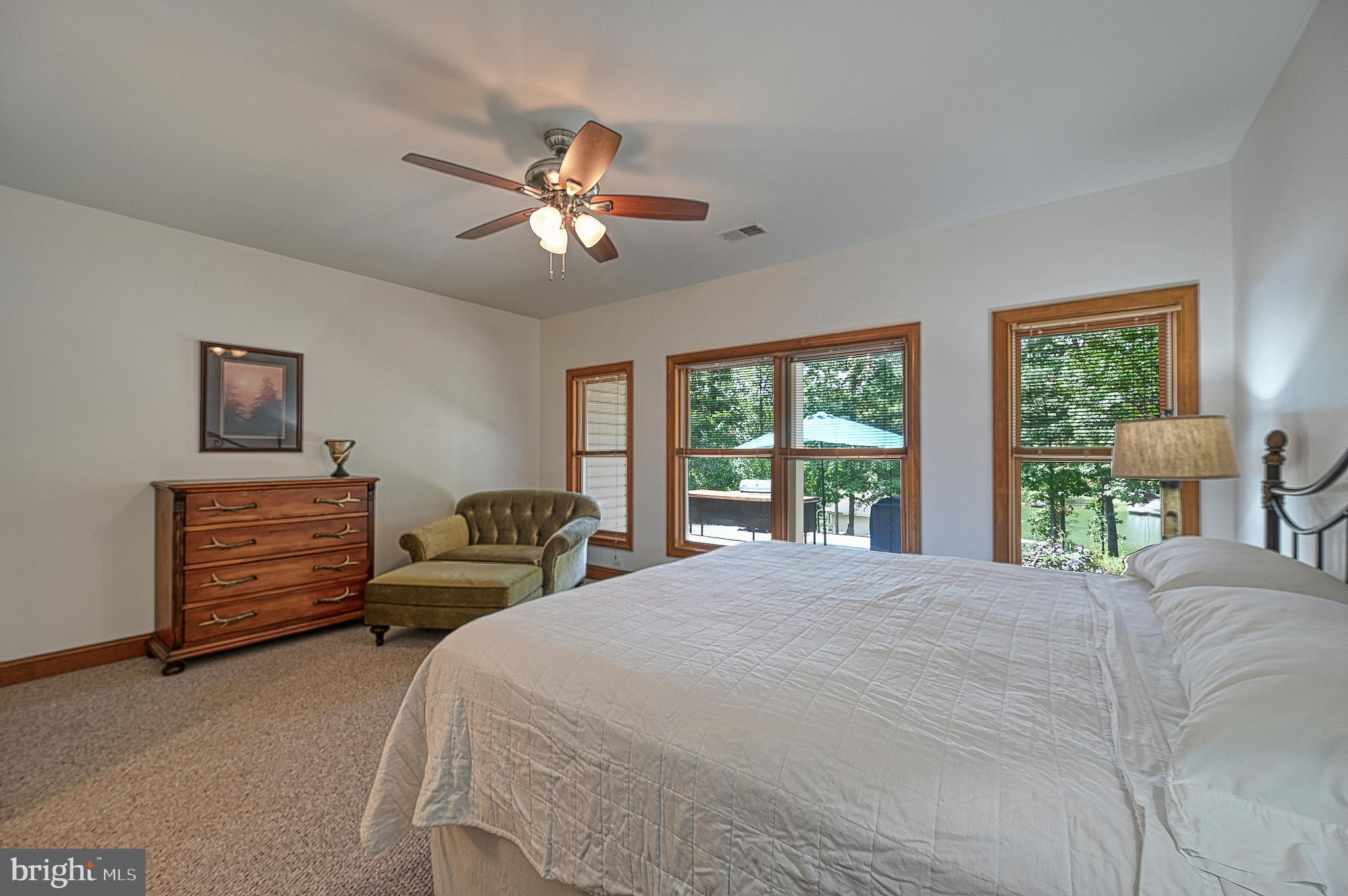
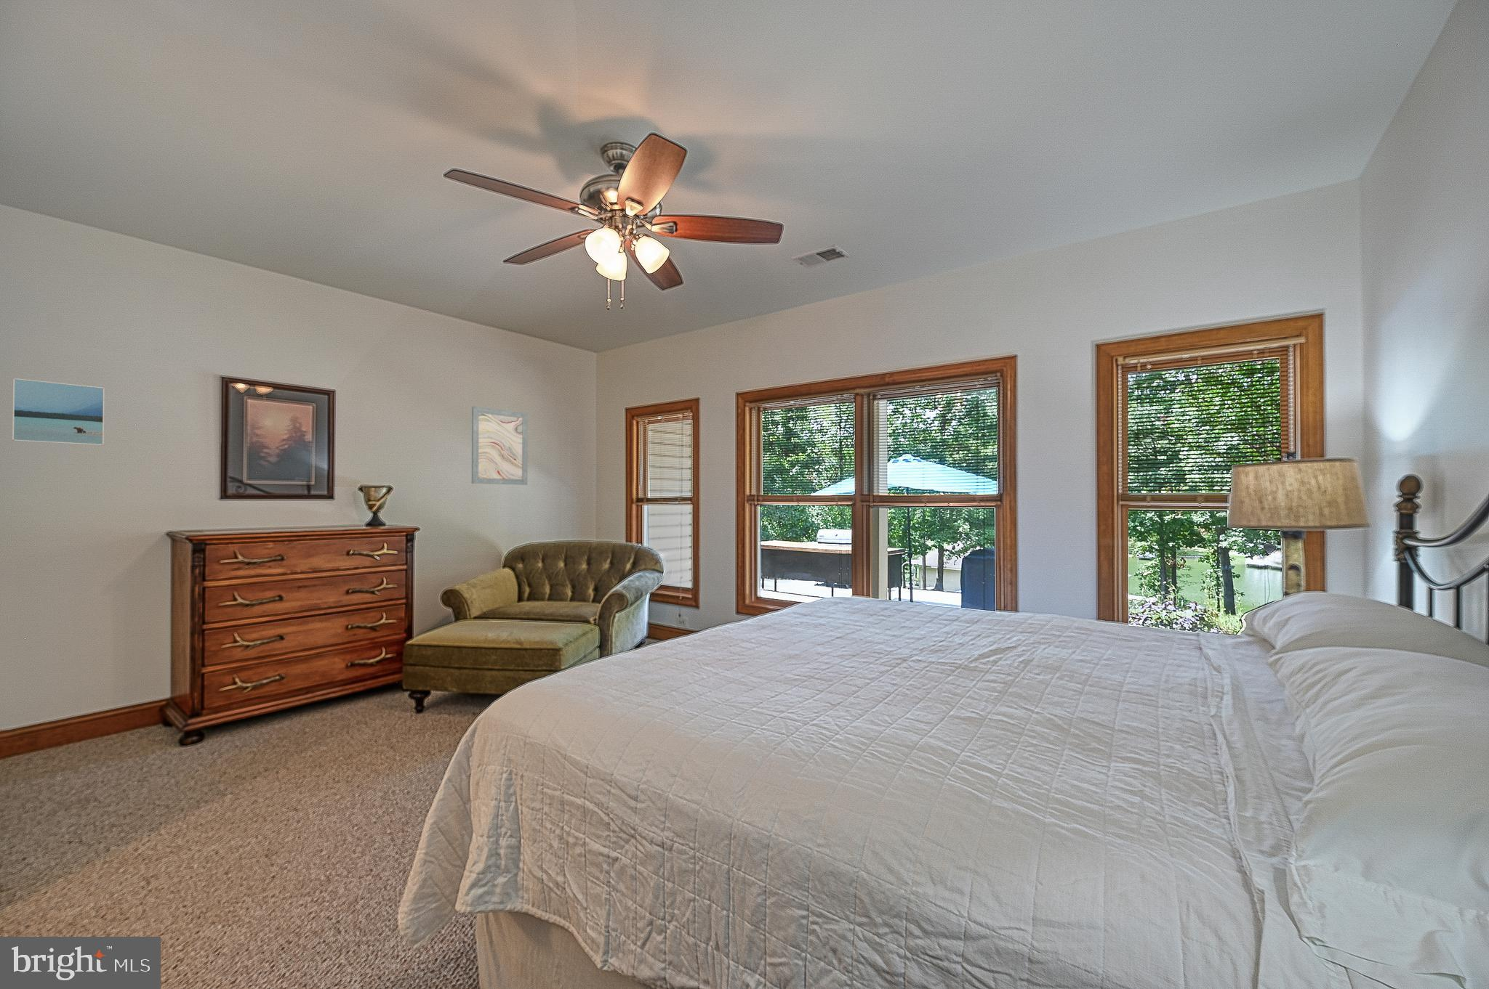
+ wall art [472,406,529,486]
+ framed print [12,377,105,446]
